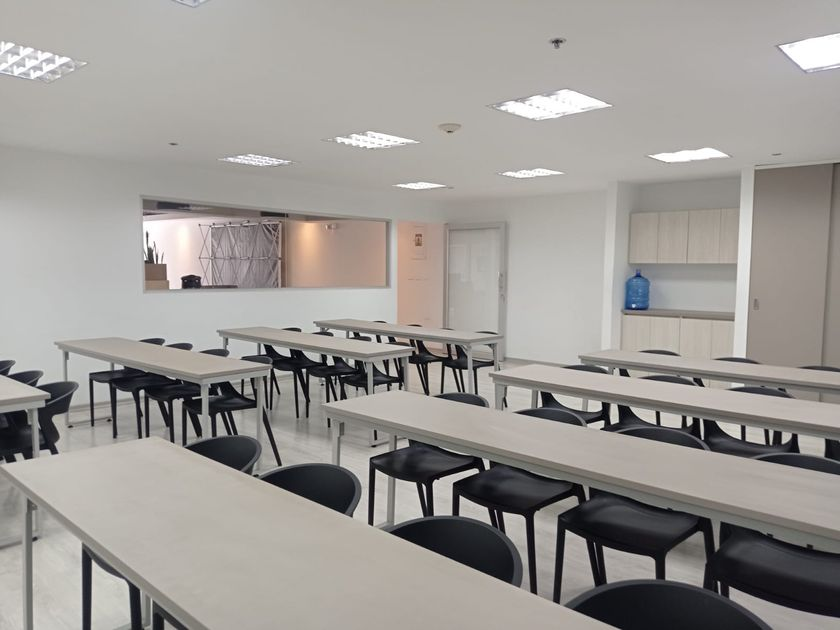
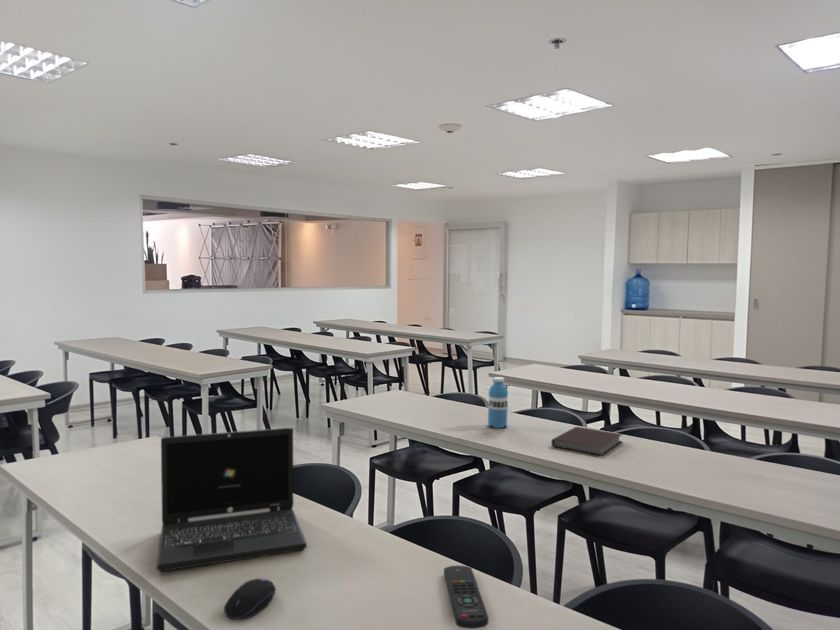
+ notebook [551,426,624,457]
+ remote control [443,564,490,630]
+ laptop [156,427,308,572]
+ water bottle [487,376,509,429]
+ computer mouse [223,578,277,621]
